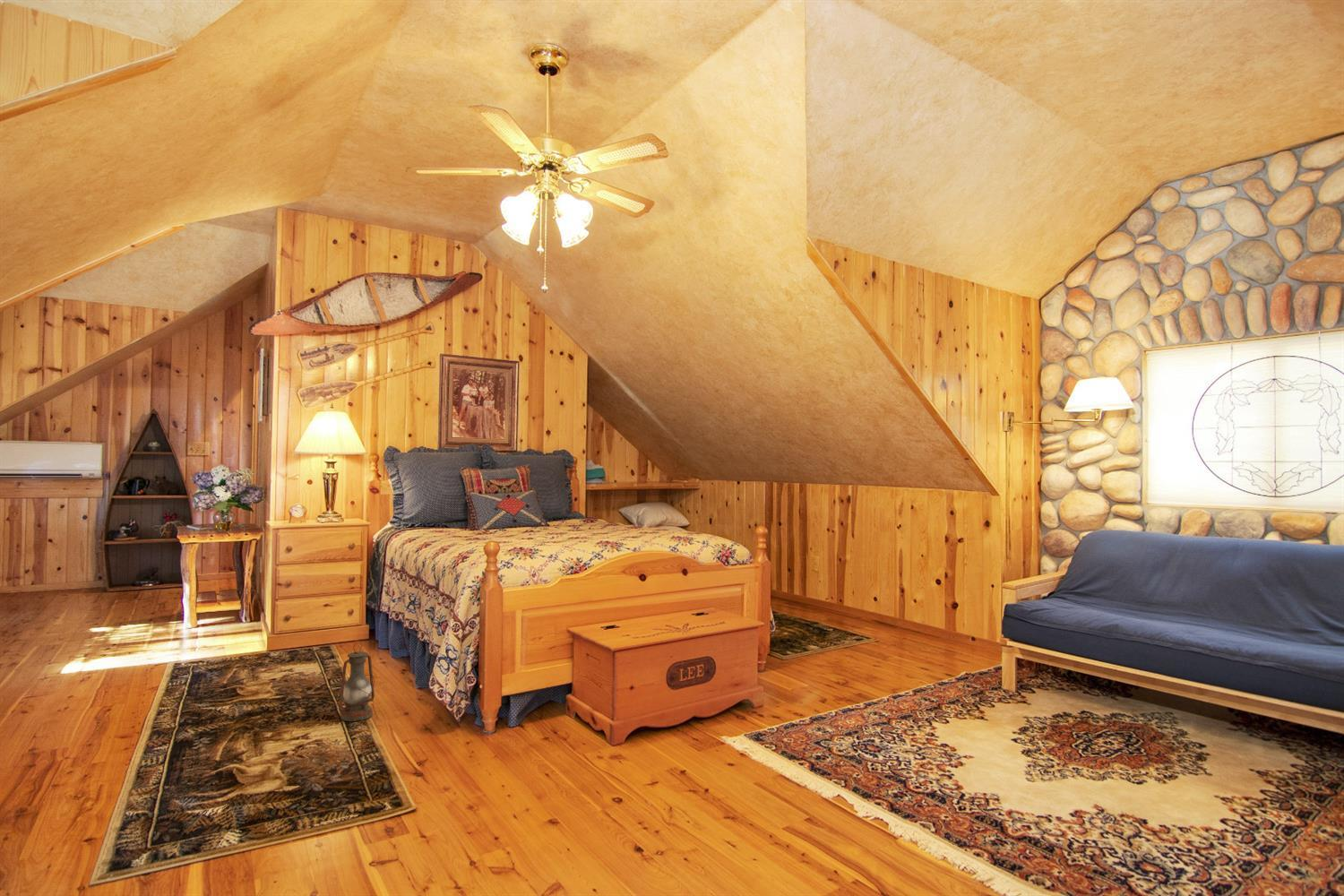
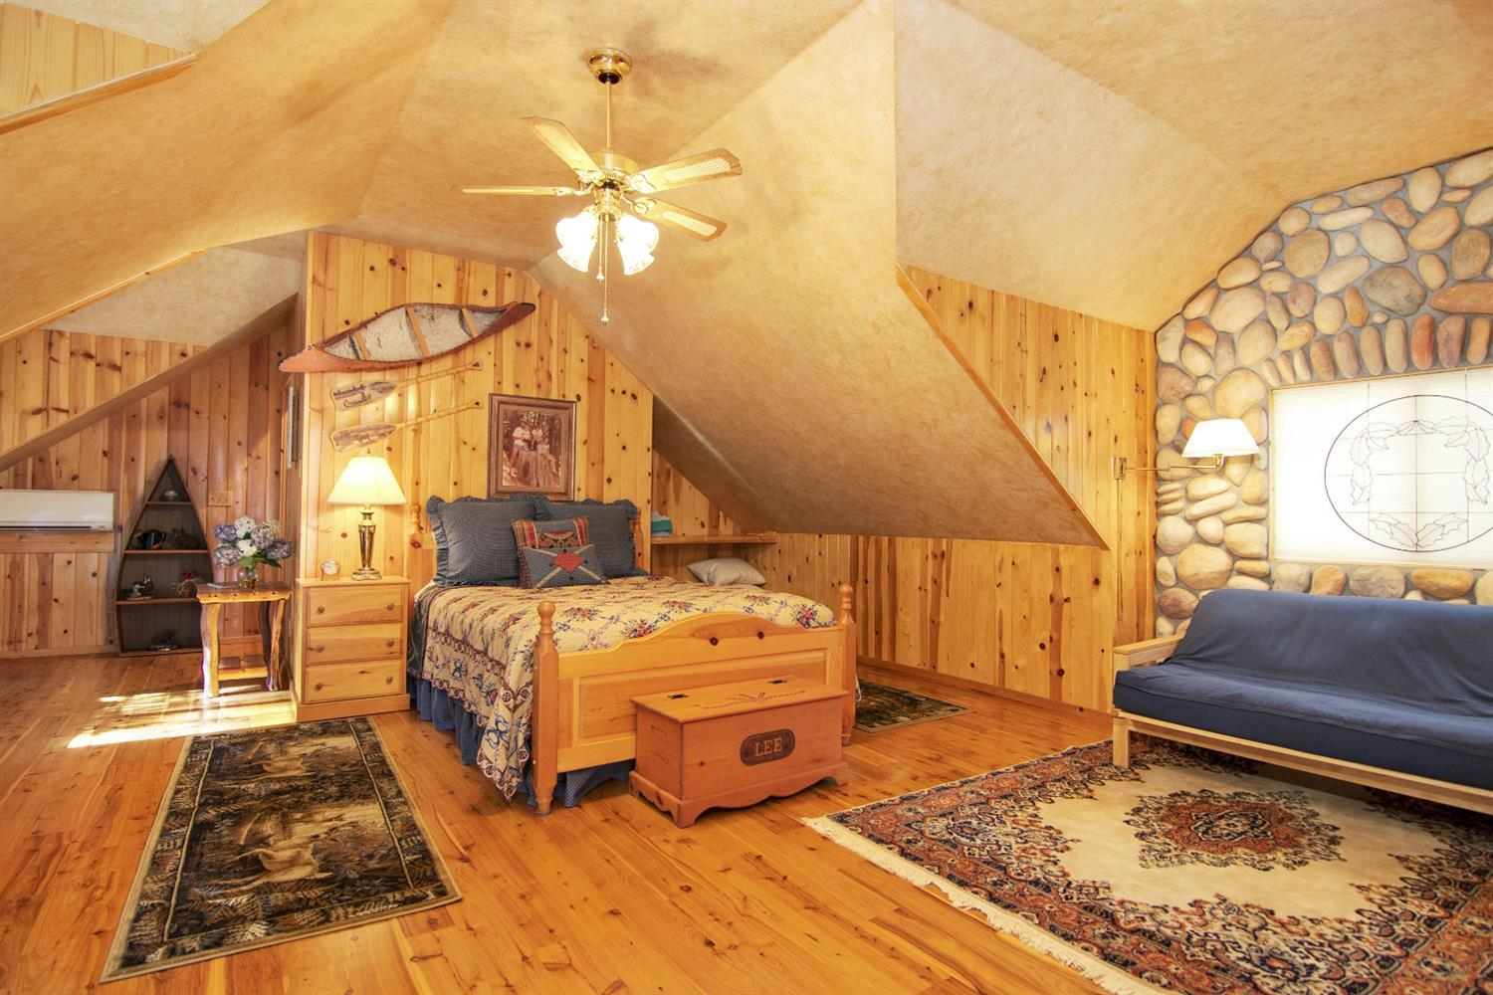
- lantern [338,641,375,722]
